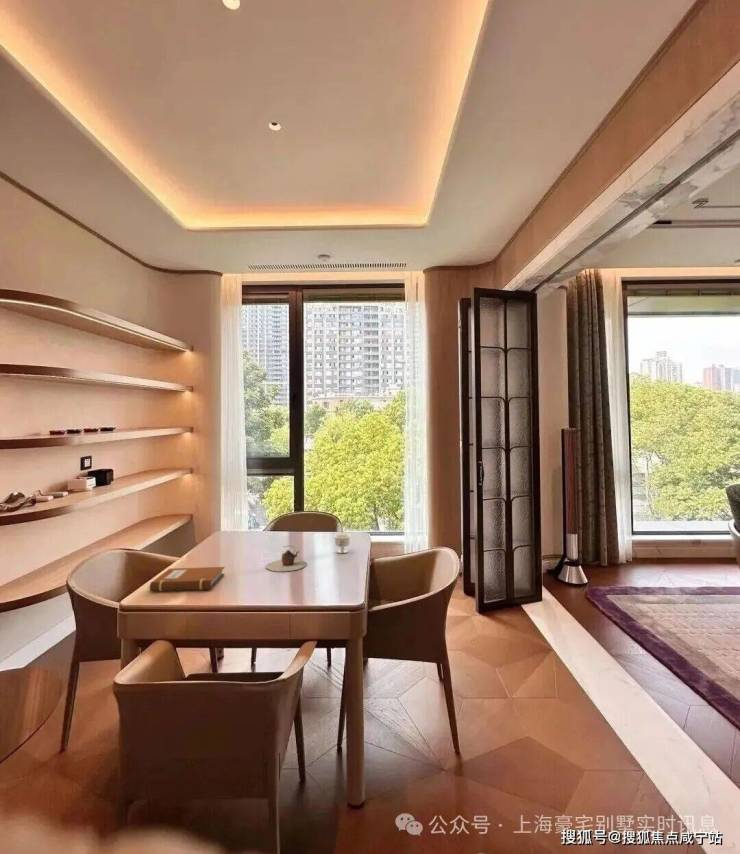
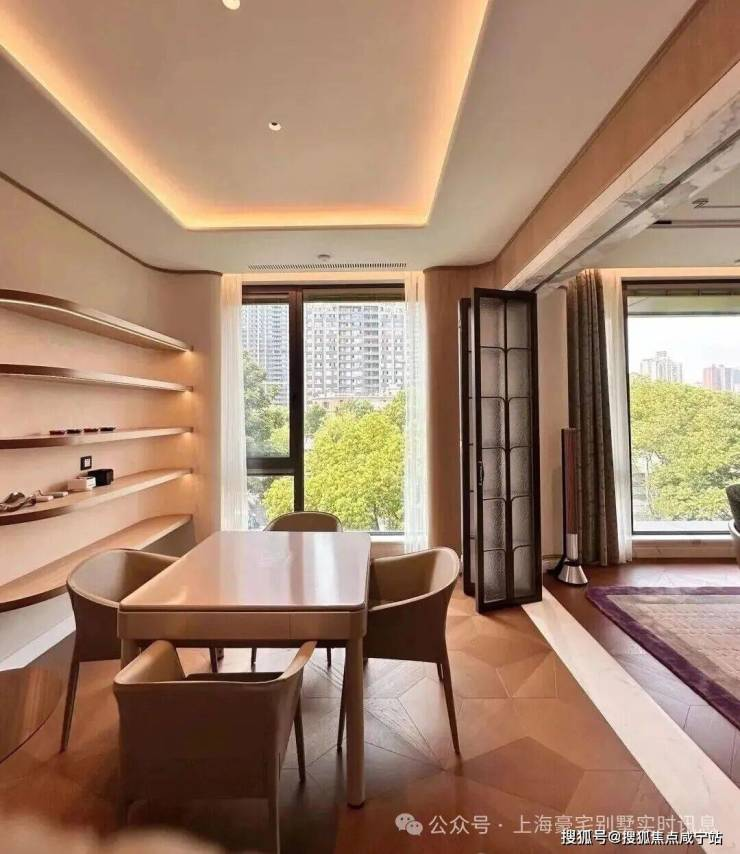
- teacup [332,533,352,554]
- teapot [265,545,308,572]
- notebook [149,566,226,592]
